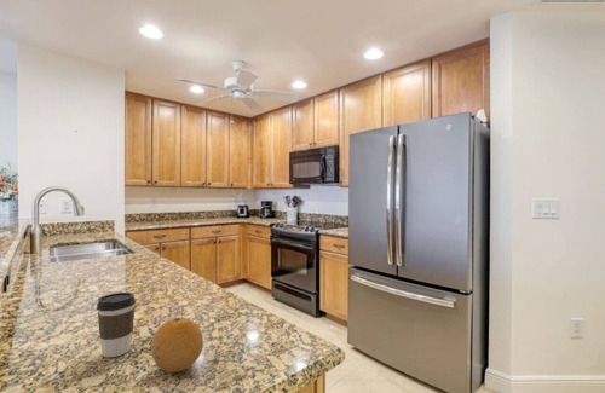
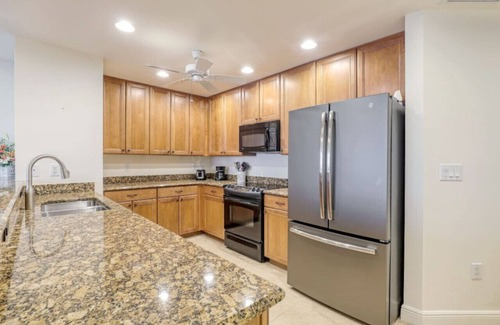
- coffee cup [96,291,137,358]
- fruit [150,317,204,374]
